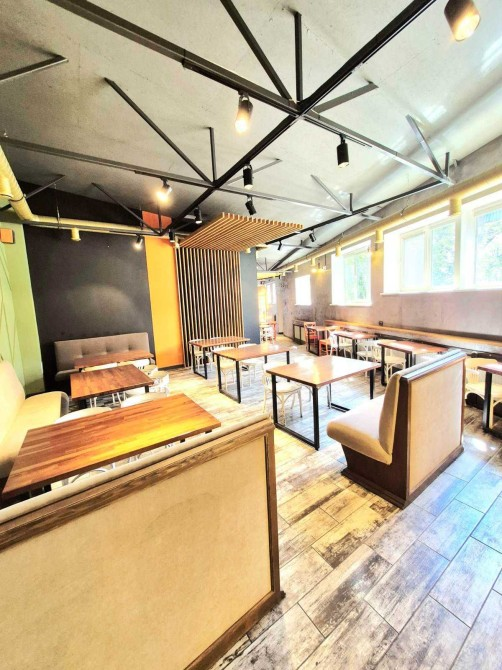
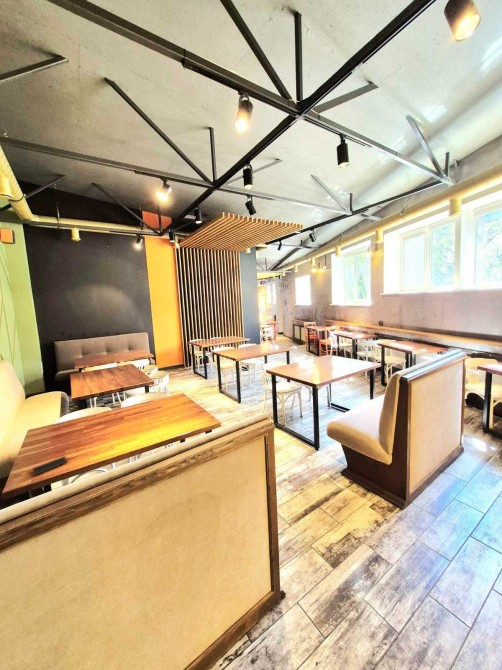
+ smartphone [31,455,68,476]
